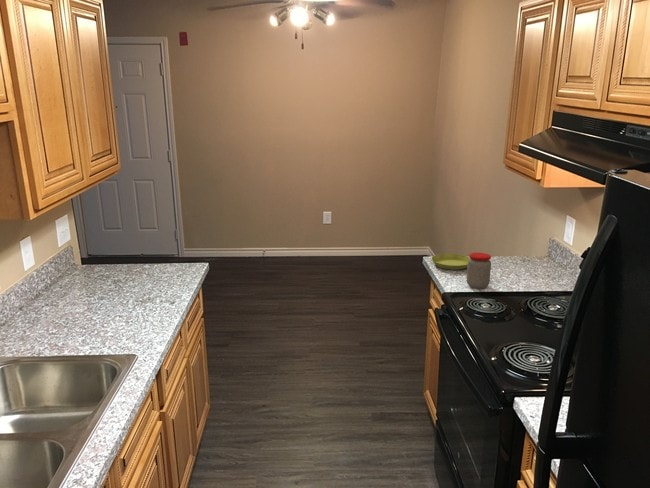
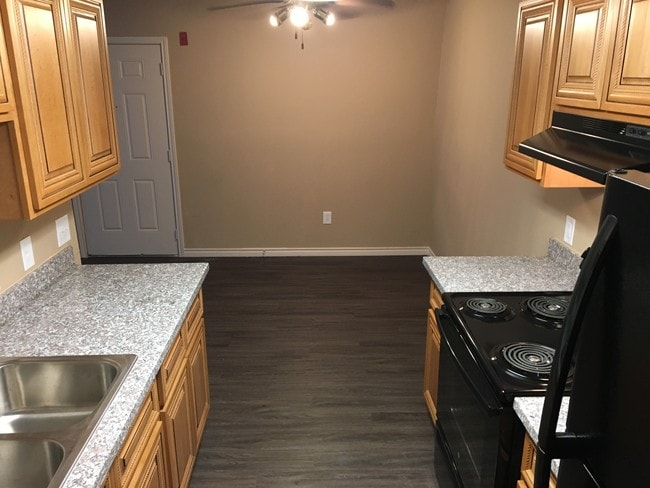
- saucer [430,253,470,271]
- jar [466,251,492,290]
